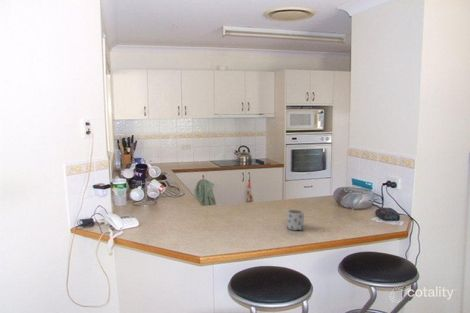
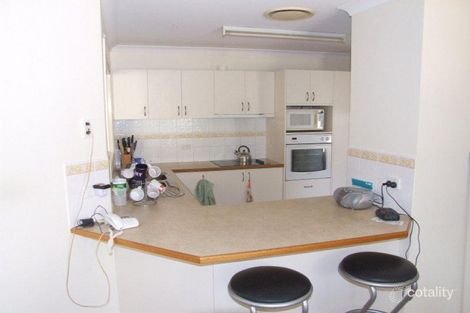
- mug [286,208,305,231]
